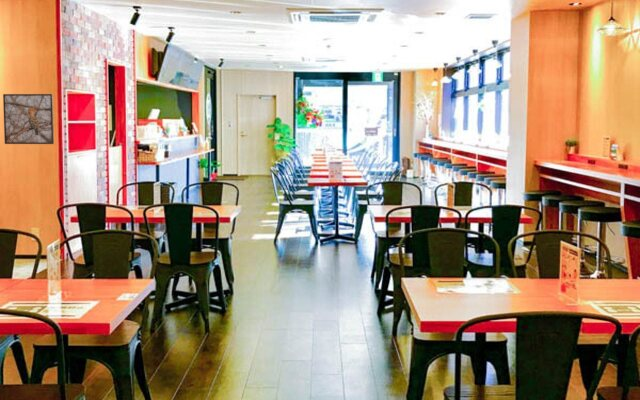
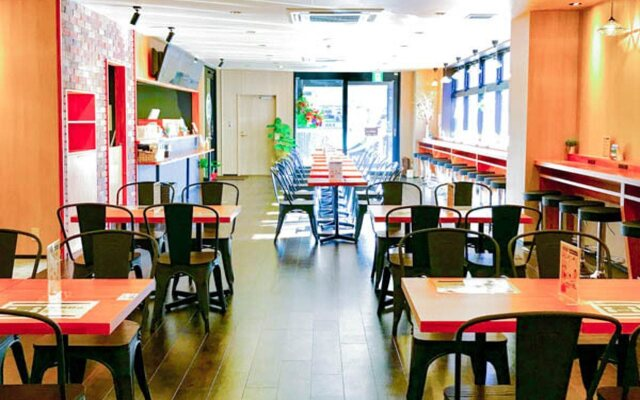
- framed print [2,93,55,145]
